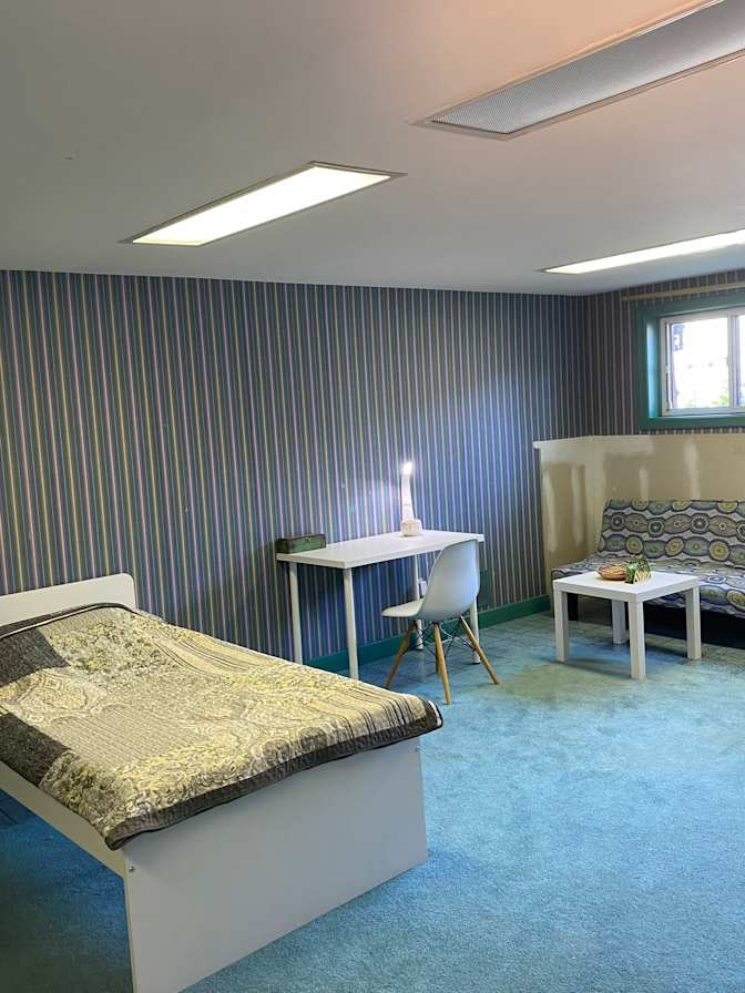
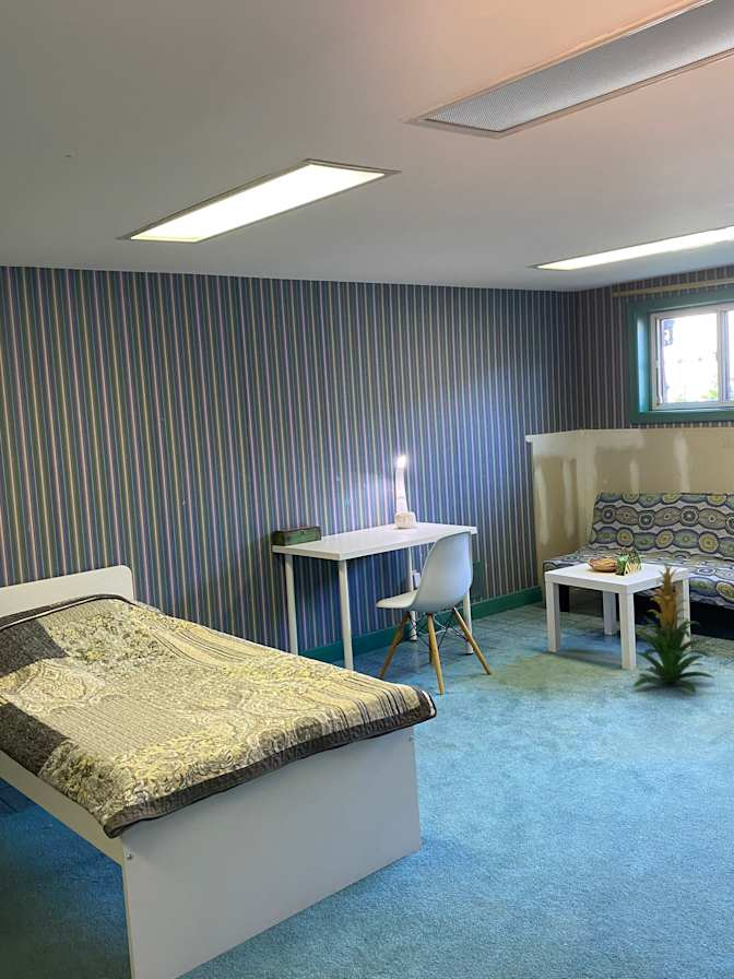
+ indoor plant [632,562,717,694]
